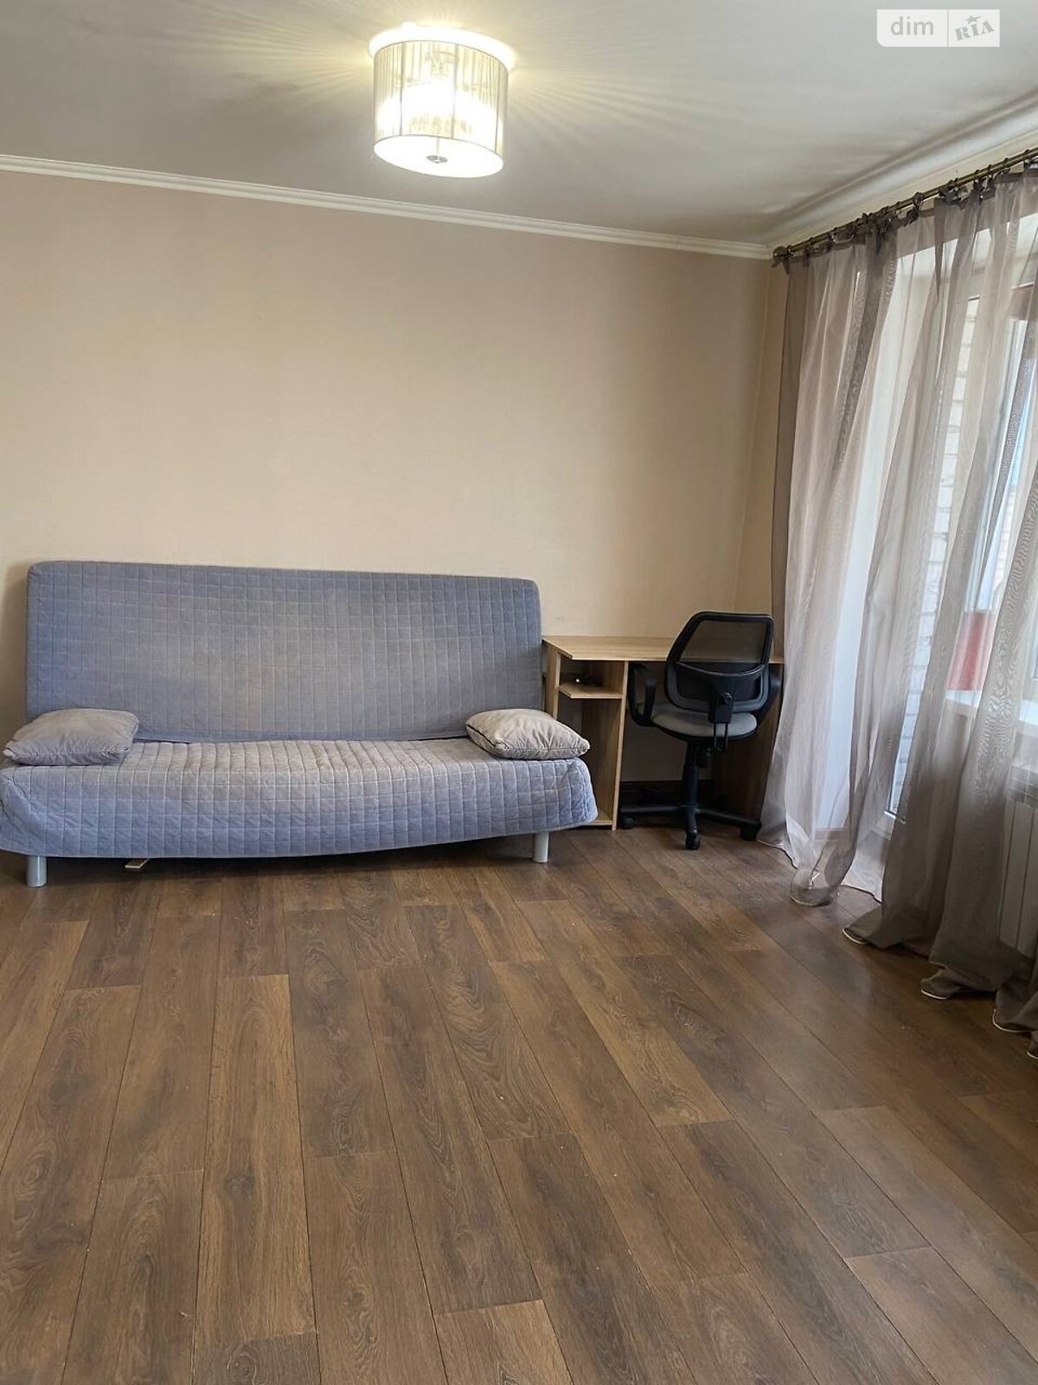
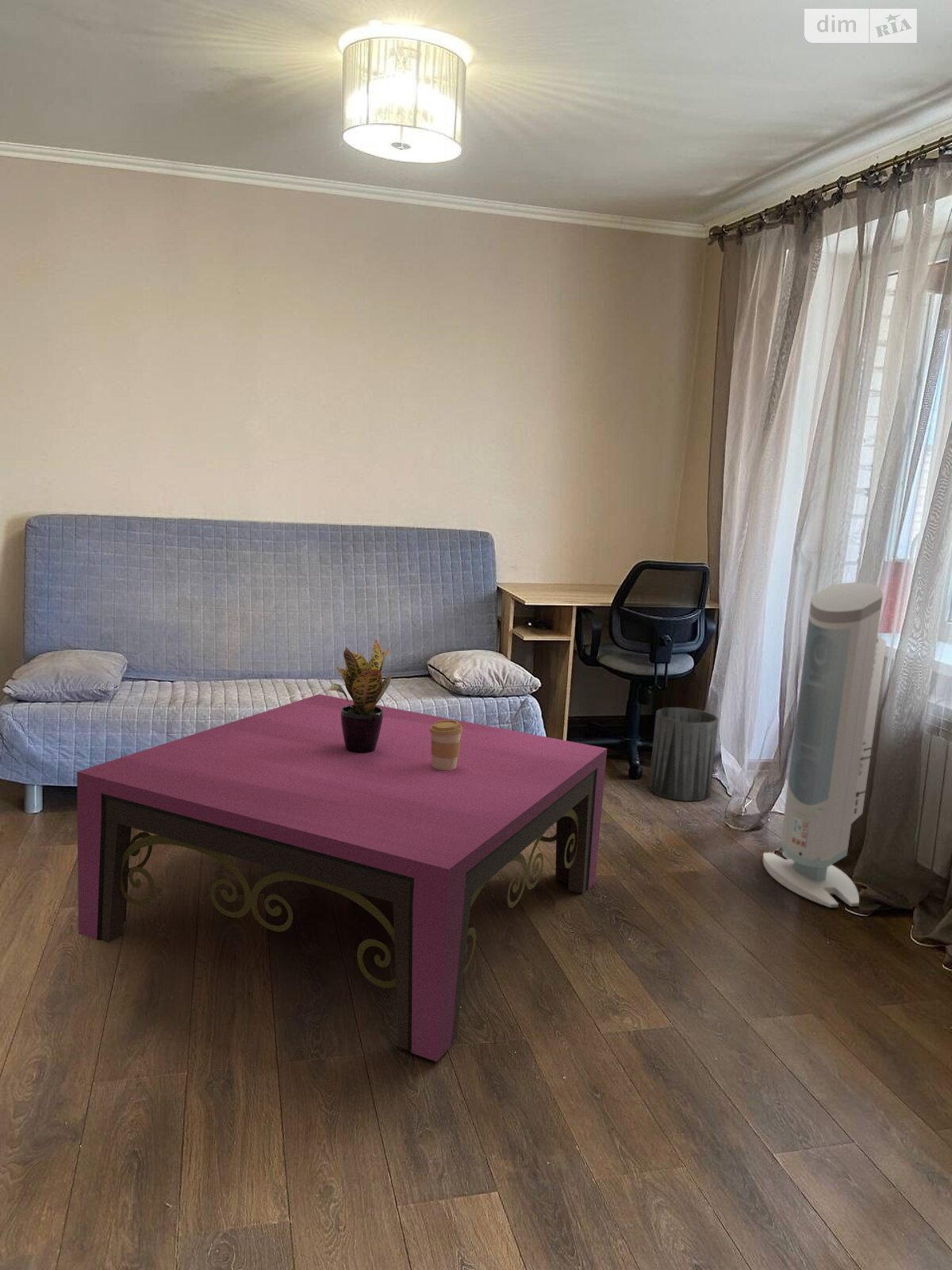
+ air purifier [762,582,888,908]
+ coffee cup [430,720,463,770]
+ potted plant [326,638,393,753]
+ coffee table [76,694,608,1063]
+ trash can [648,706,720,802]
